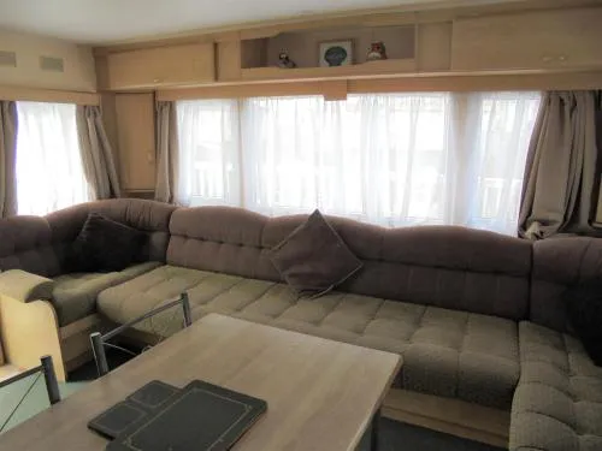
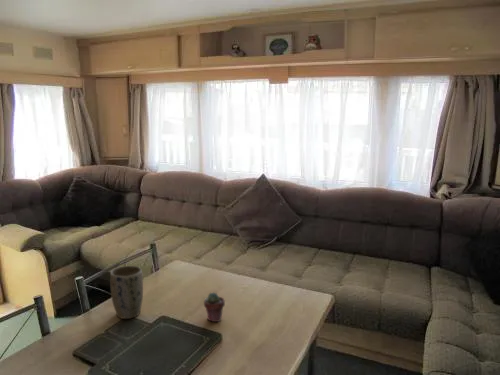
+ plant pot [109,265,144,320]
+ potted succulent [203,291,226,323]
